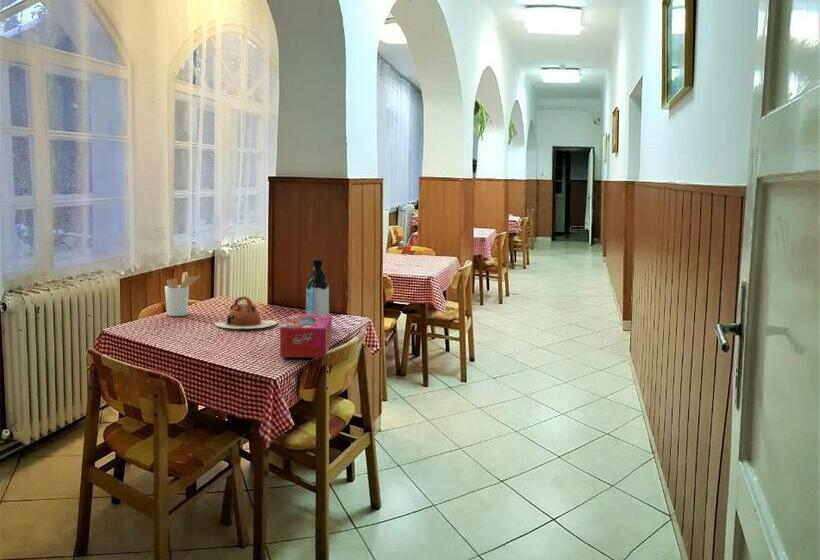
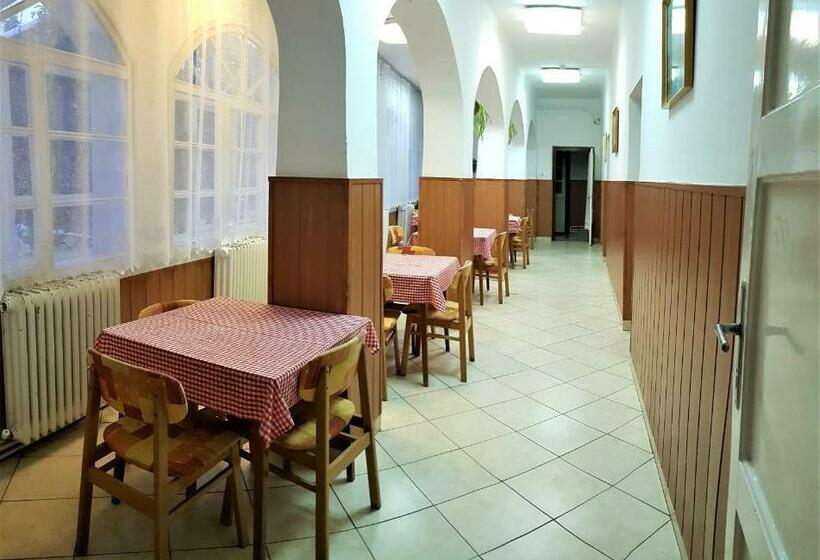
- teapot [214,295,278,330]
- utensil holder [164,271,201,317]
- tissue box [279,313,333,358]
- water bottle [305,258,330,314]
